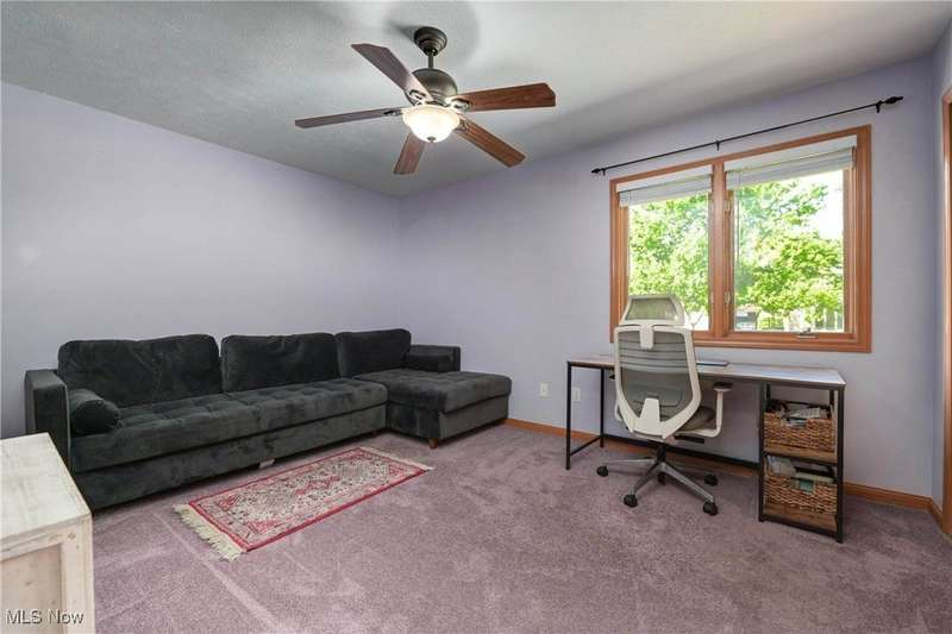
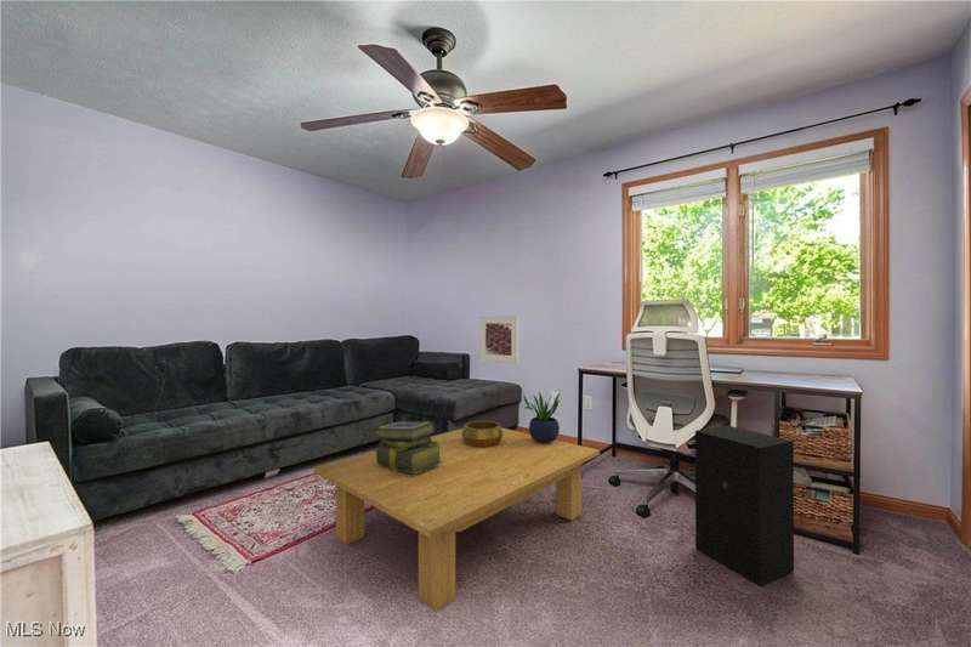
+ decorative bowl [461,420,504,448]
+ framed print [478,314,519,365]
+ coffee table [312,427,601,613]
+ speaker [694,425,795,586]
+ stack of books [373,420,443,473]
+ potted plant [522,390,561,443]
